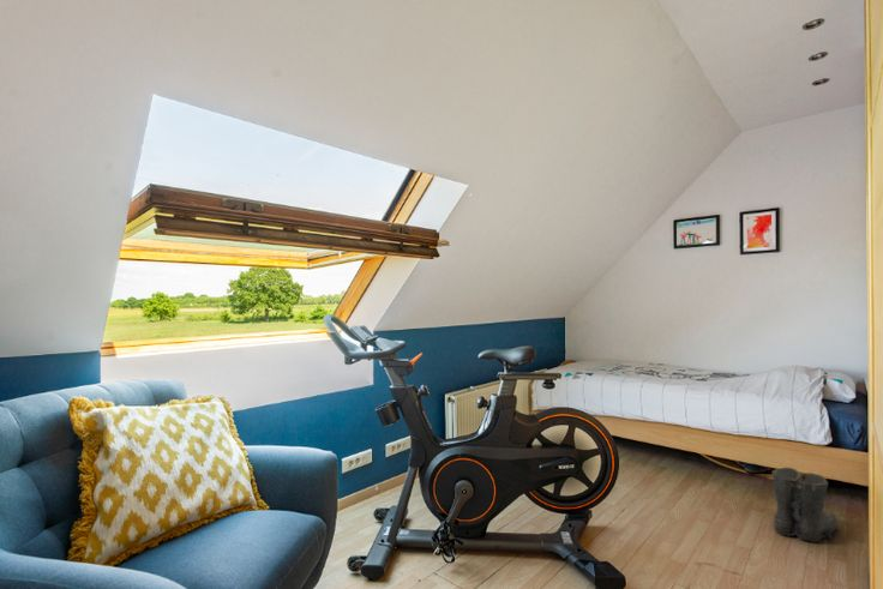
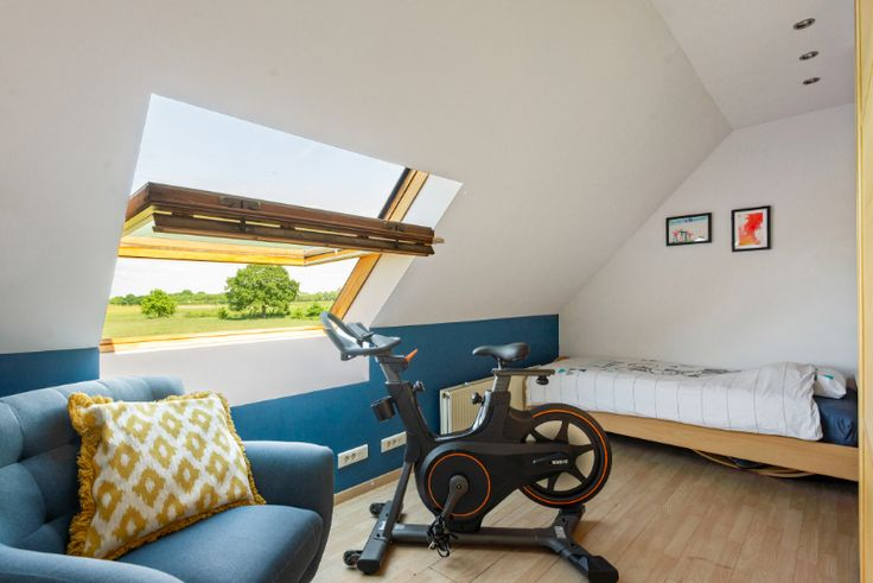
- boots [770,467,839,543]
